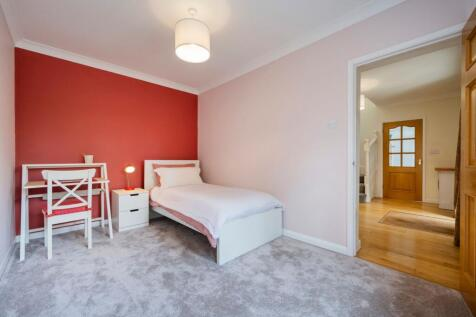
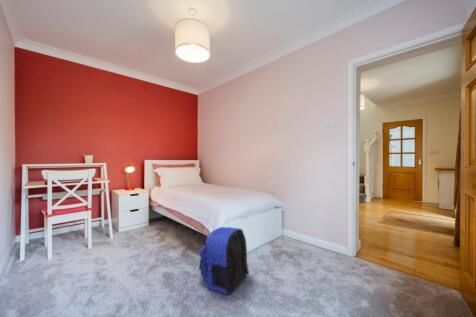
+ backpack [198,226,250,296]
